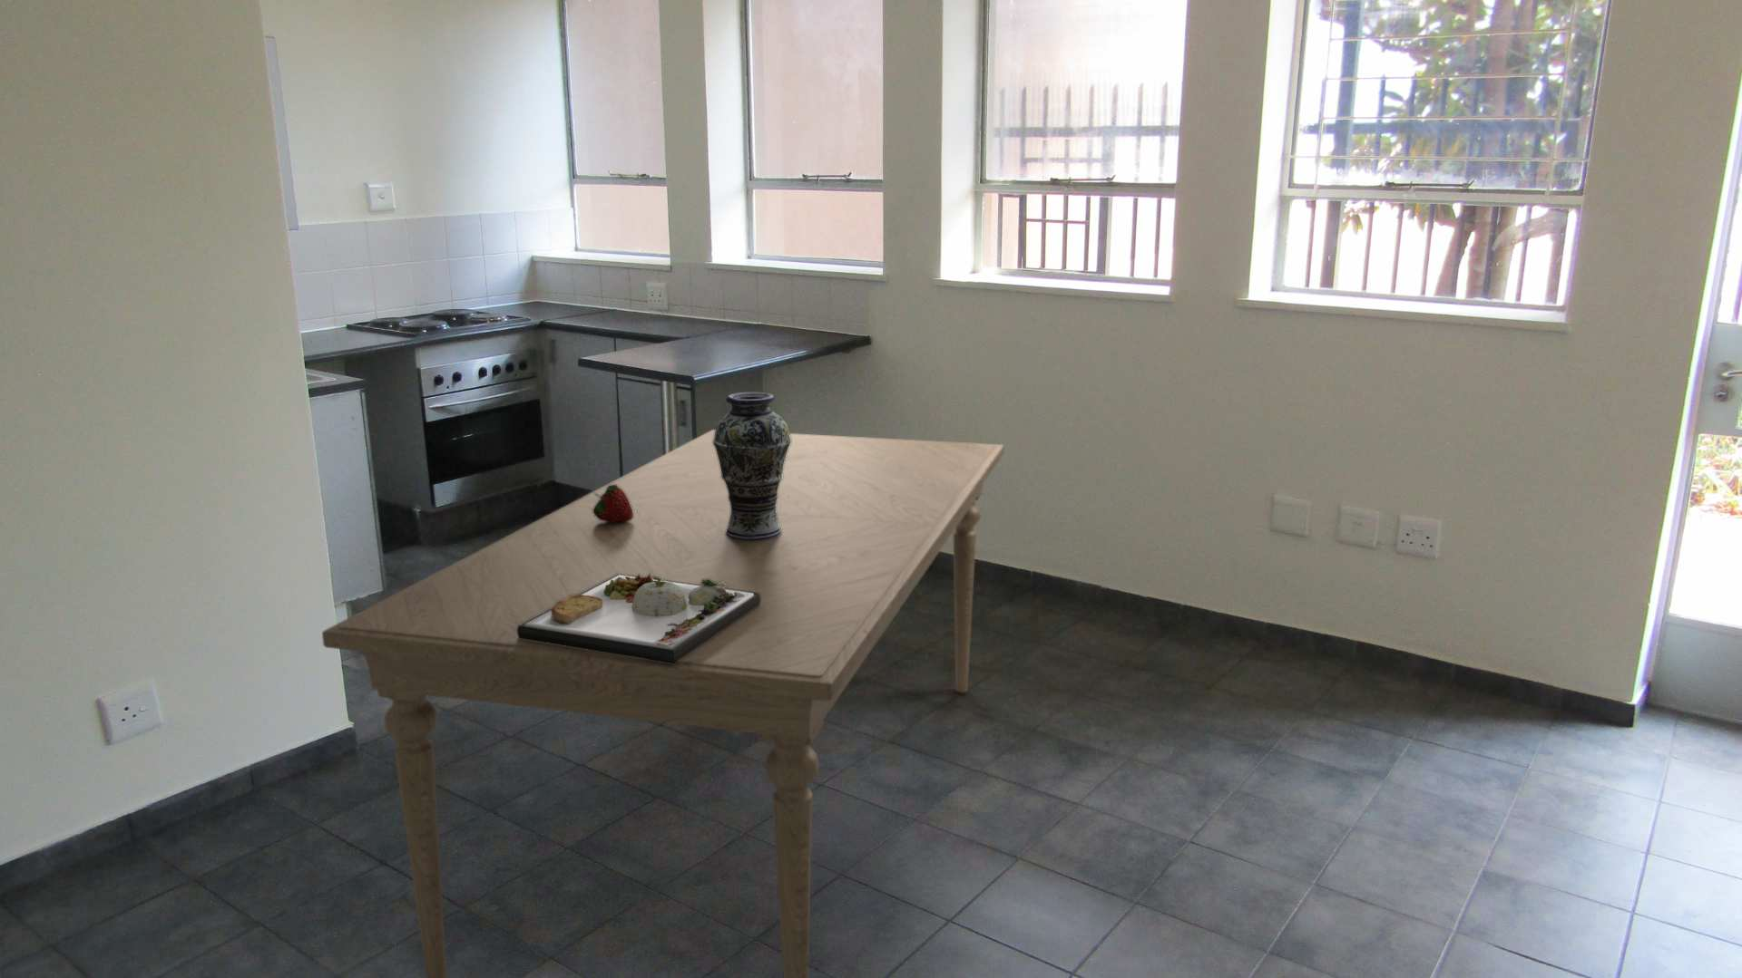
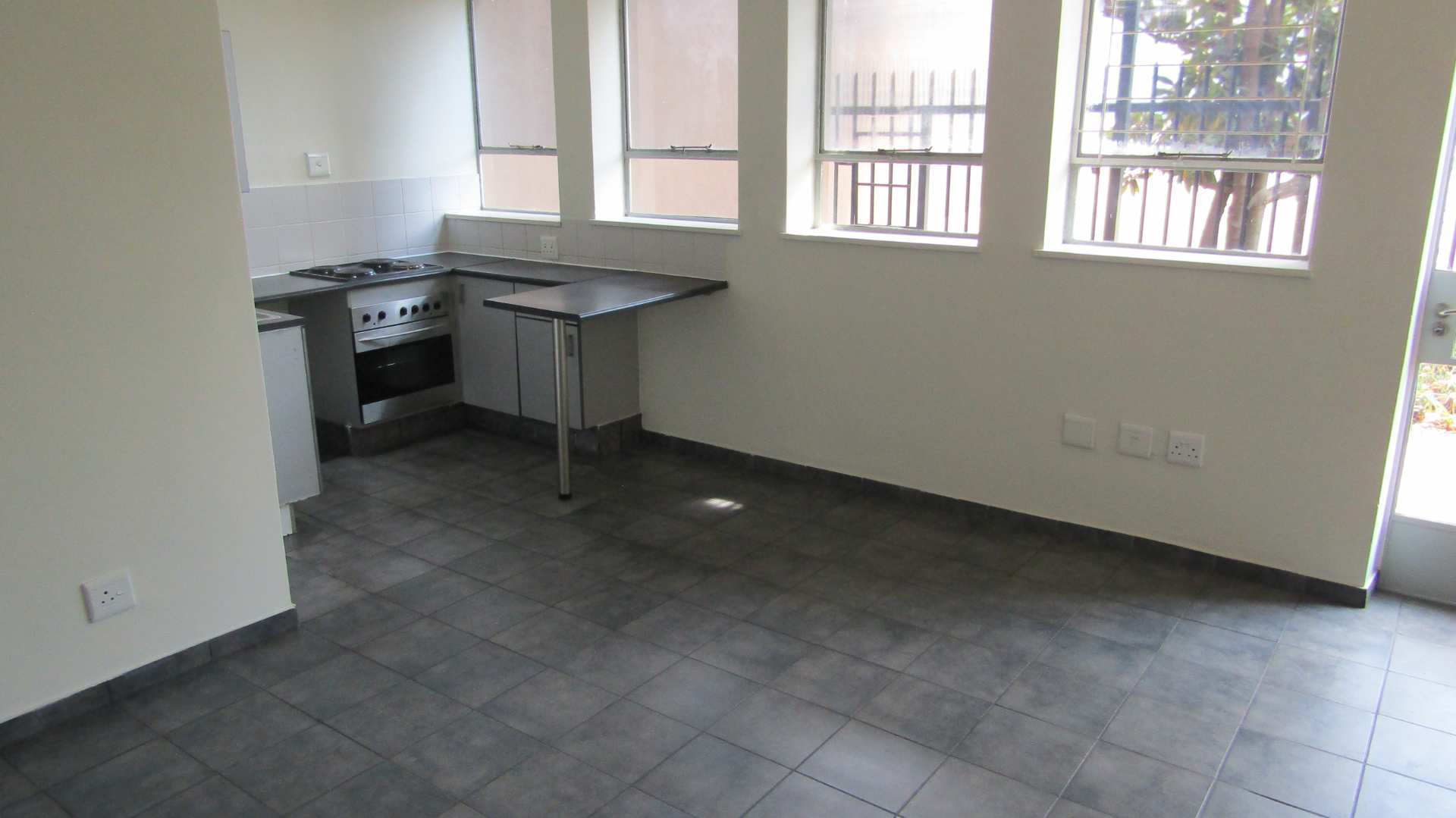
- dining table [321,429,1005,978]
- dinner plate [517,574,761,664]
- vase [713,392,791,542]
- fruit [592,484,633,522]
